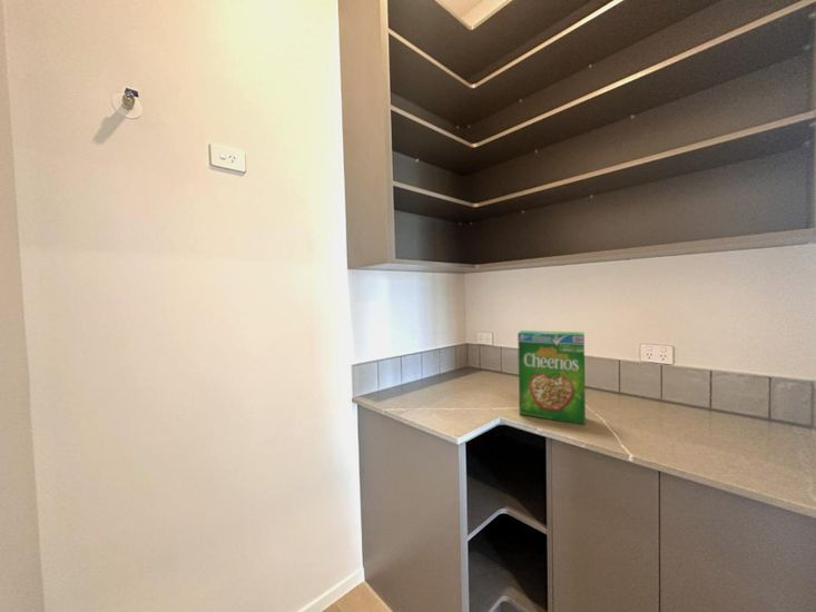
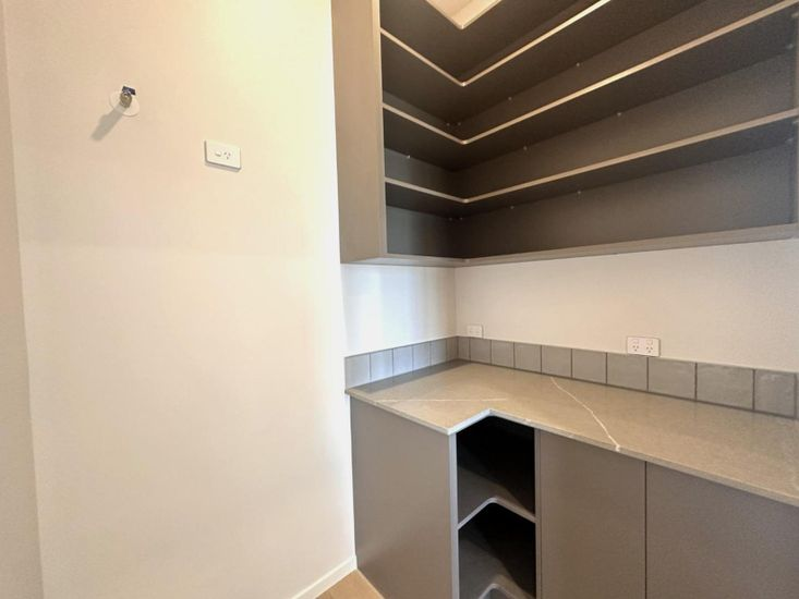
- cereal box [517,329,587,426]
